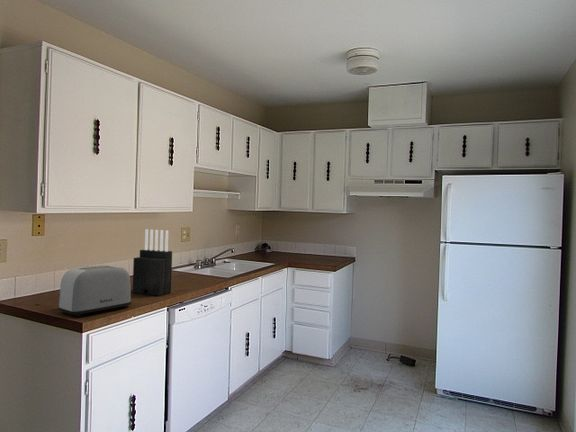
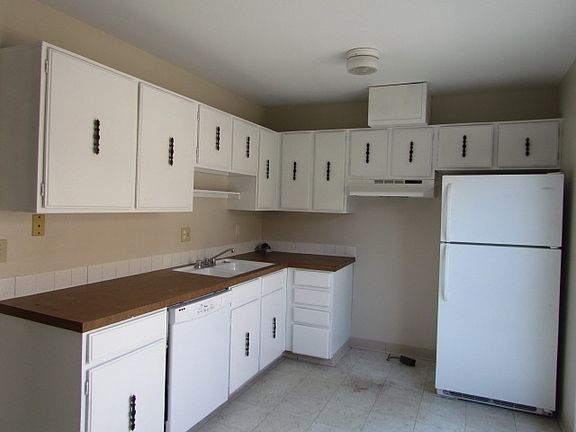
- toaster [57,264,132,318]
- knife block [131,228,173,297]
